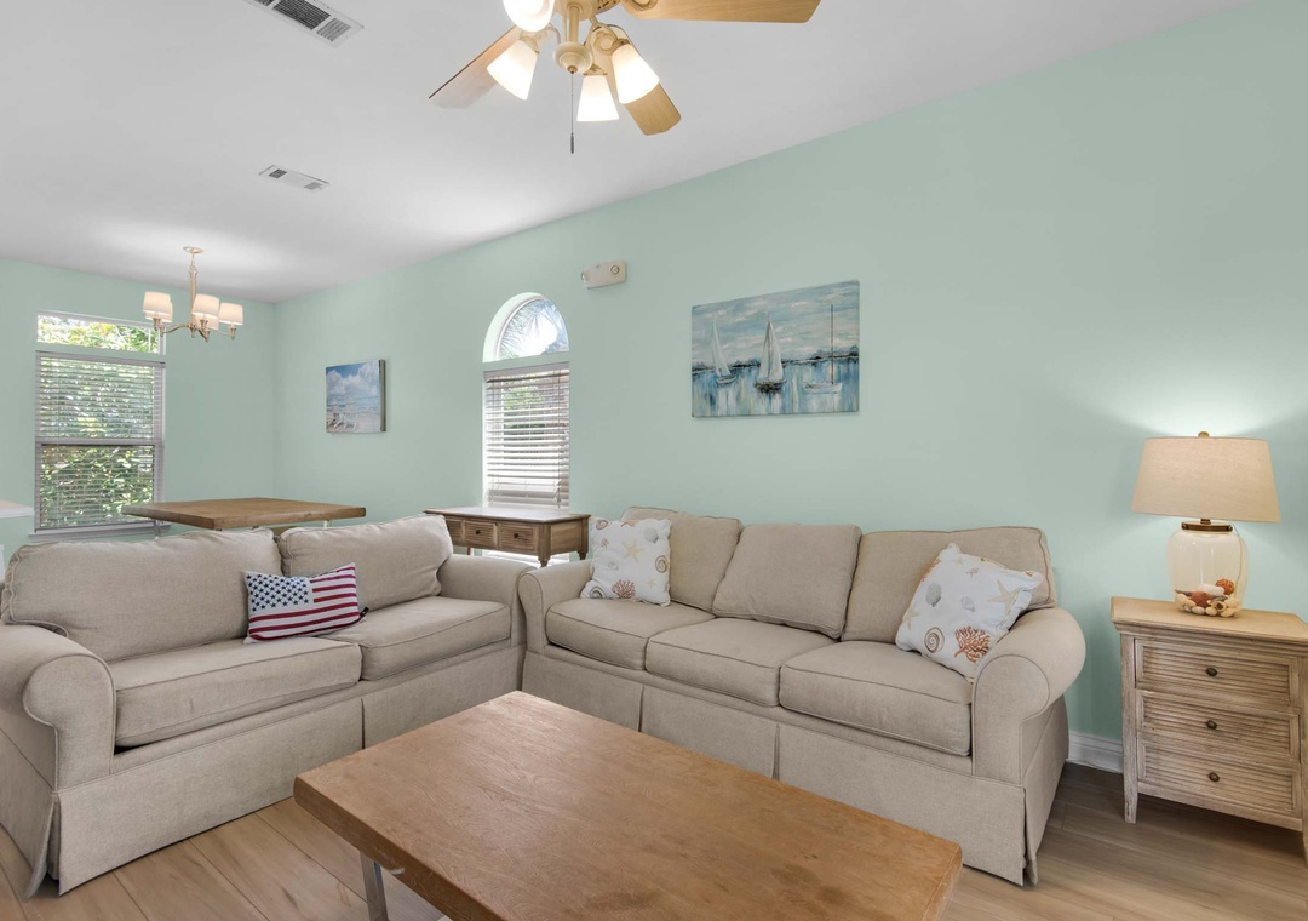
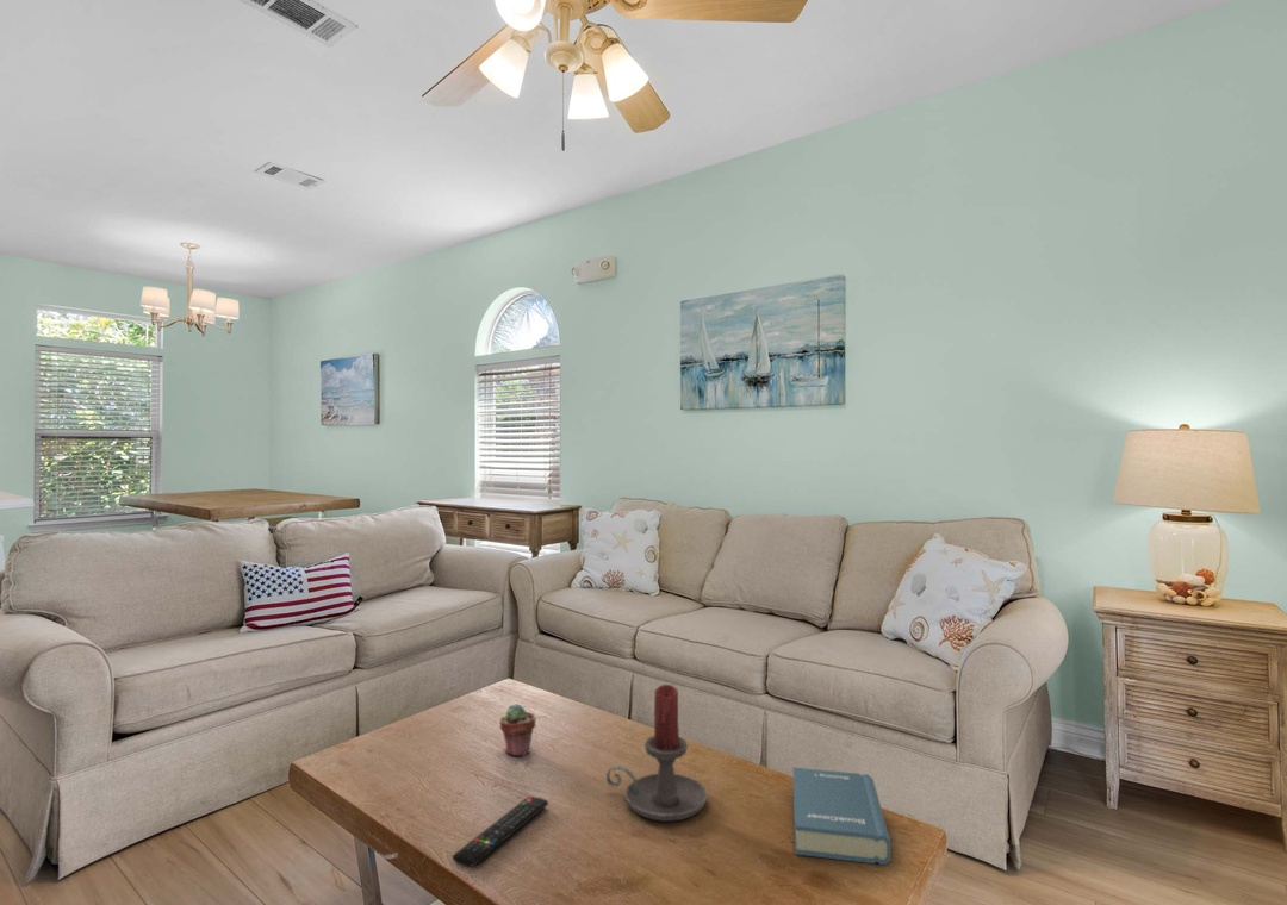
+ remote control [452,795,549,868]
+ candle holder [605,684,709,823]
+ potted succulent [499,703,536,757]
+ hardback book [792,767,891,866]
